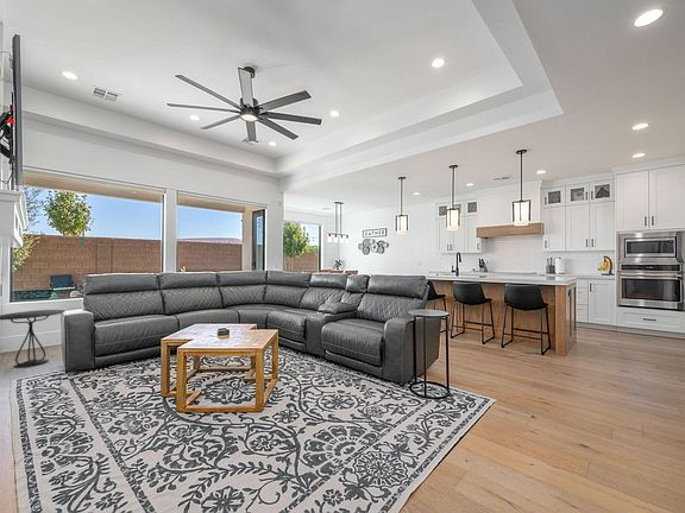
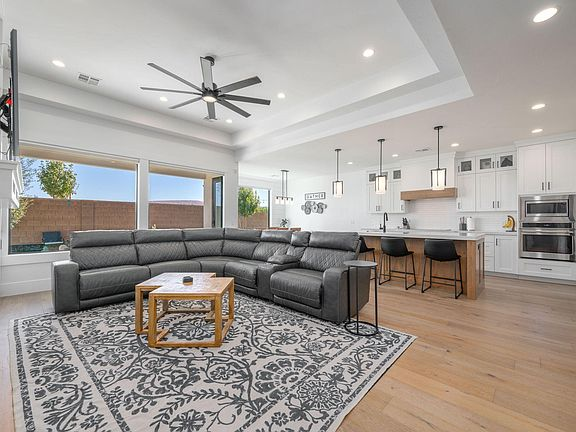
- side table [0,309,65,369]
